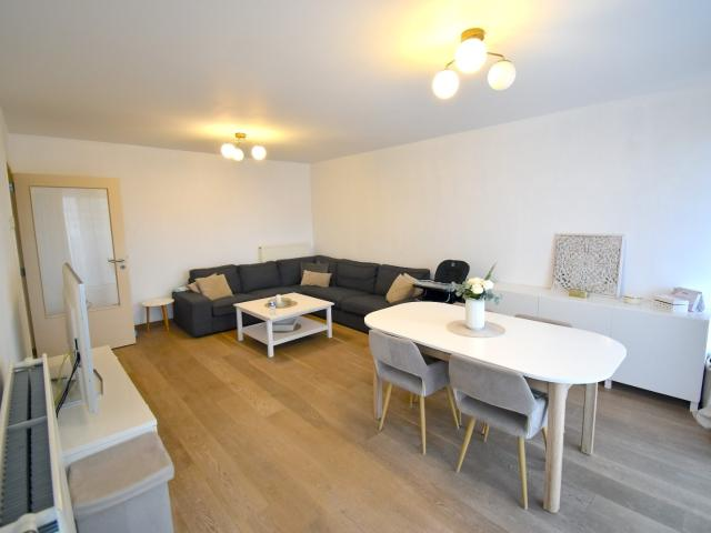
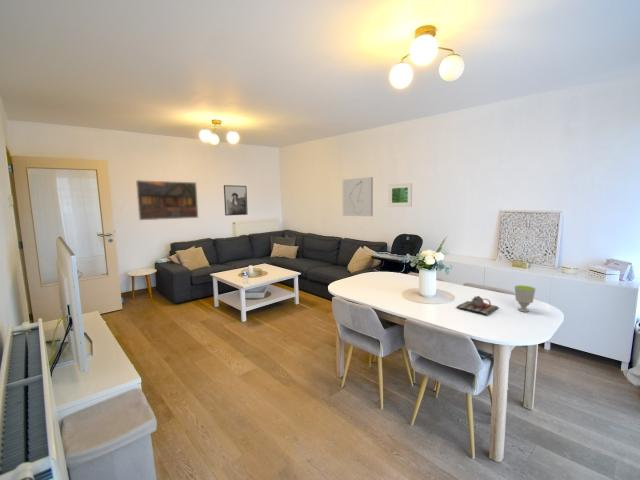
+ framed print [135,179,199,221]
+ teapot [455,295,499,316]
+ cup [514,284,537,313]
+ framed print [223,184,249,217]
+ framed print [387,182,413,208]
+ wall art [342,176,374,217]
